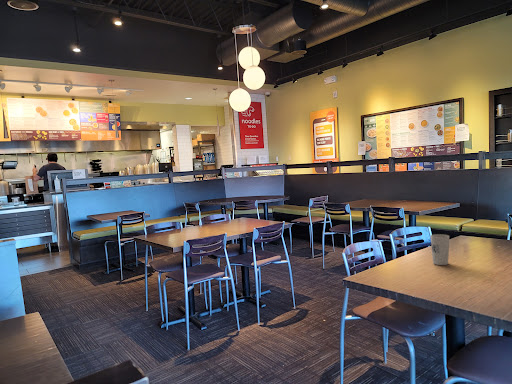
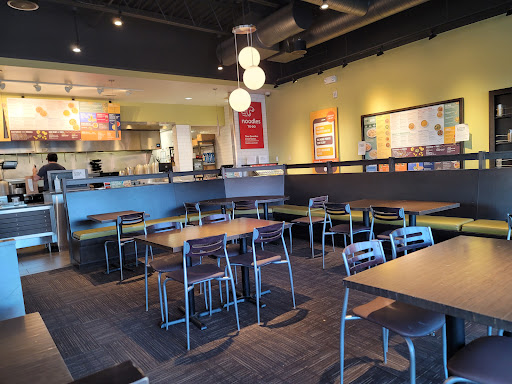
- cup [430,233,450,266]
